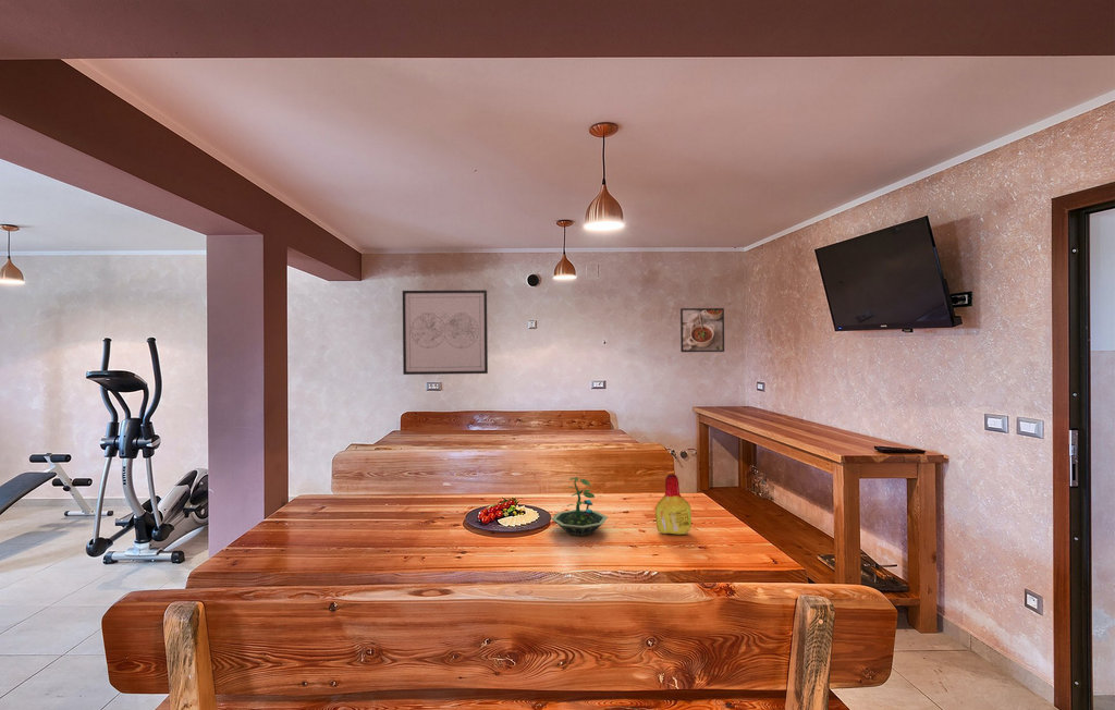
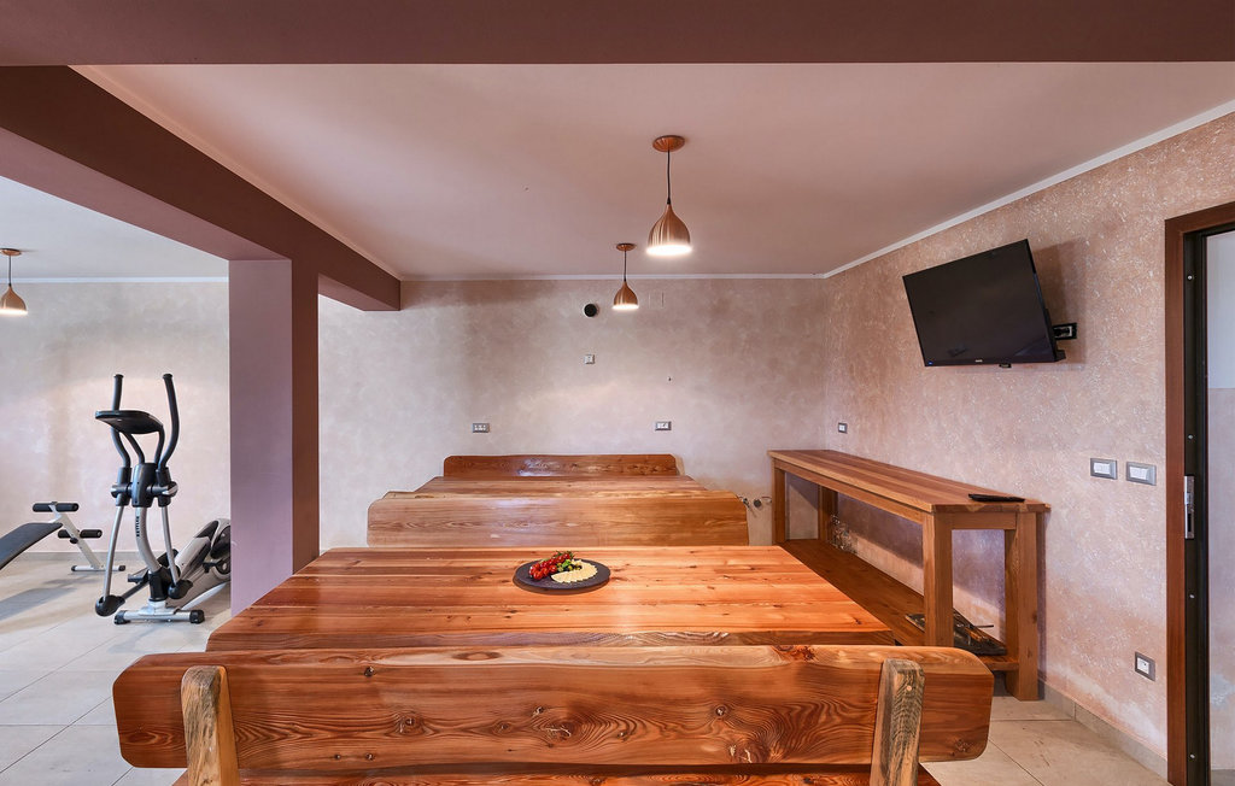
- bottle [654,474,693,536]
- terrarium [550,476,609,537]
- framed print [679,307,725,353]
- wall art [402,290,489,376]
